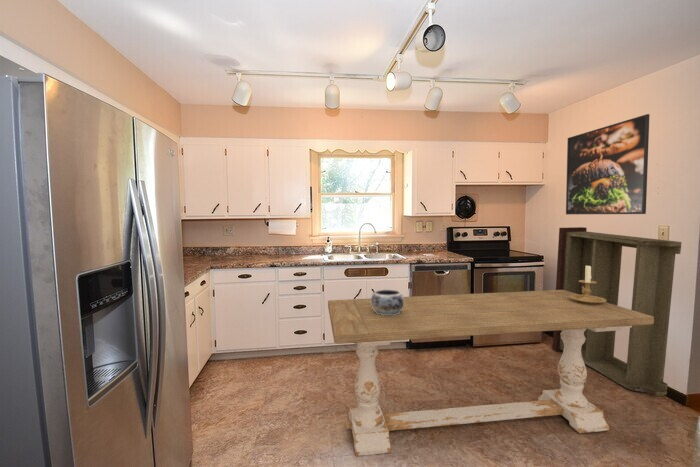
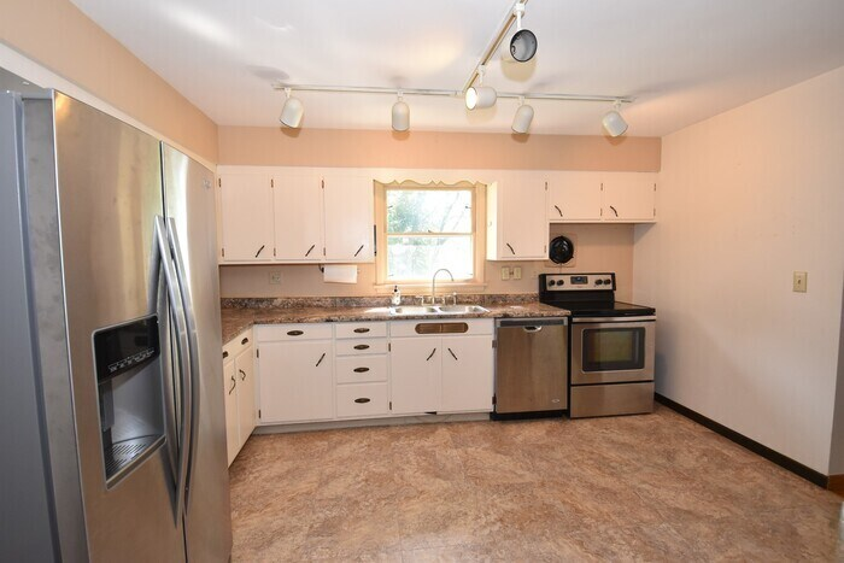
- console table [551,226,683,397]
- dining table [327,289,654,457]
- decorative bowl [371,288,404,315]
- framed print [565,113,651,215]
- candle holder [569,264,607,304]
